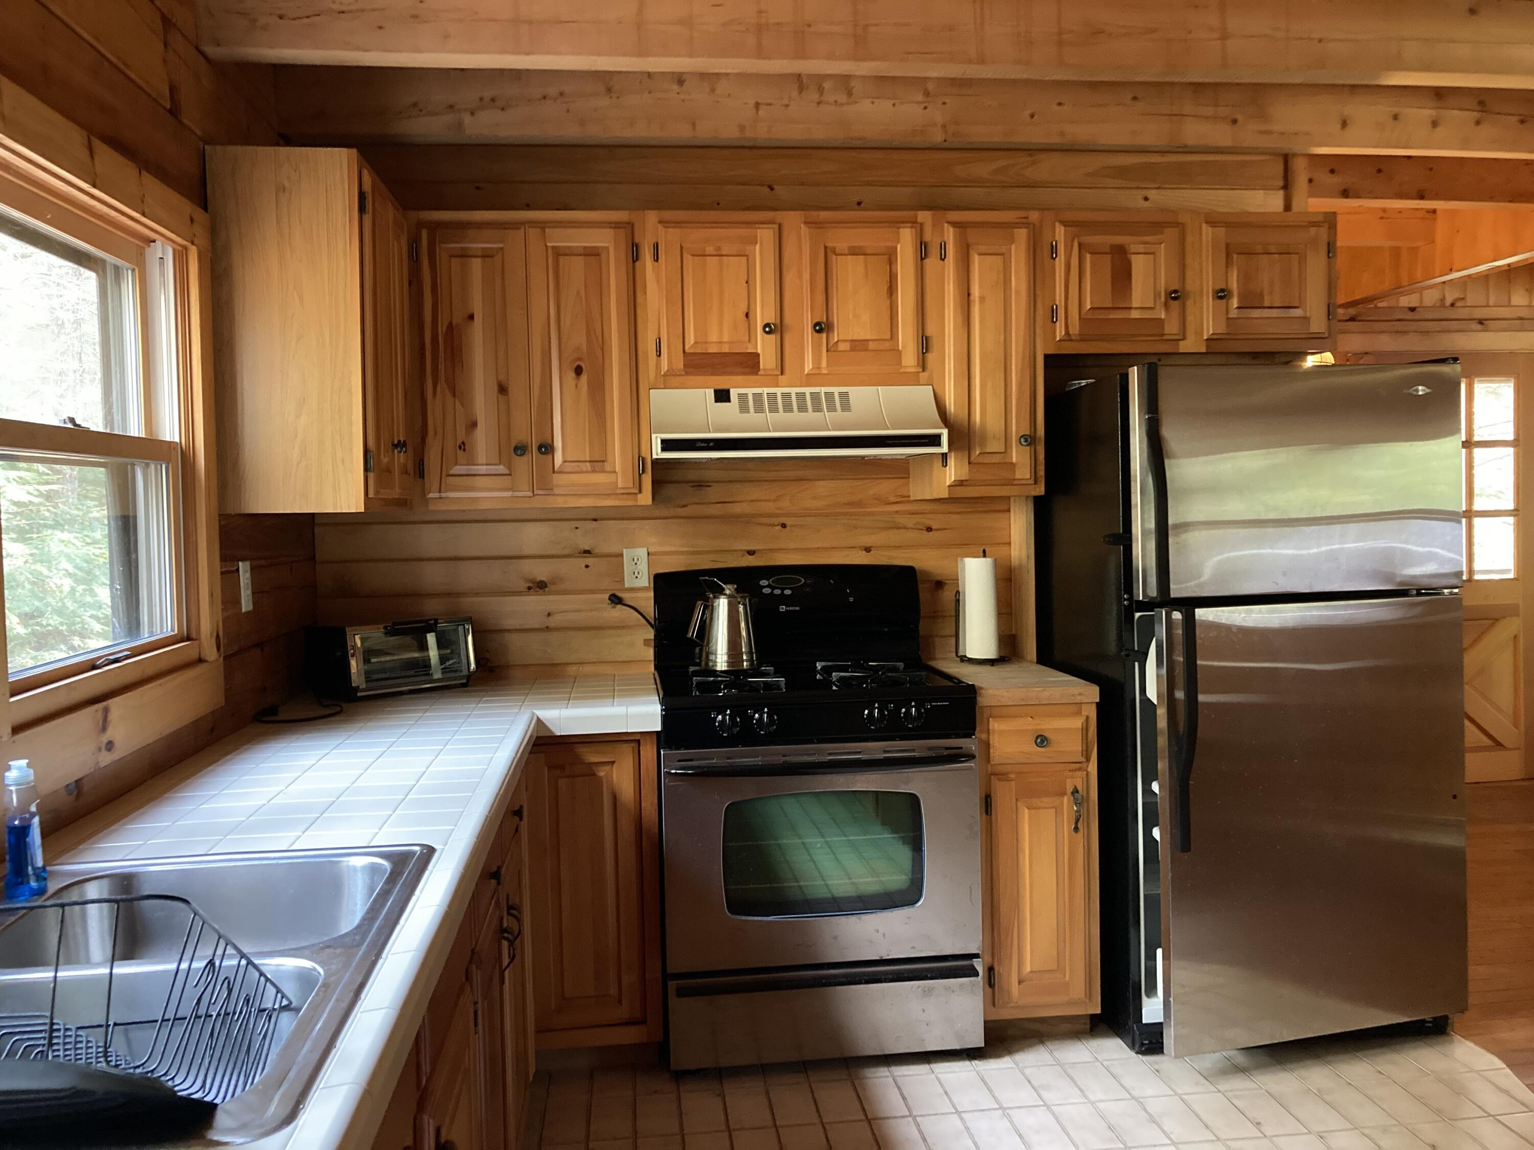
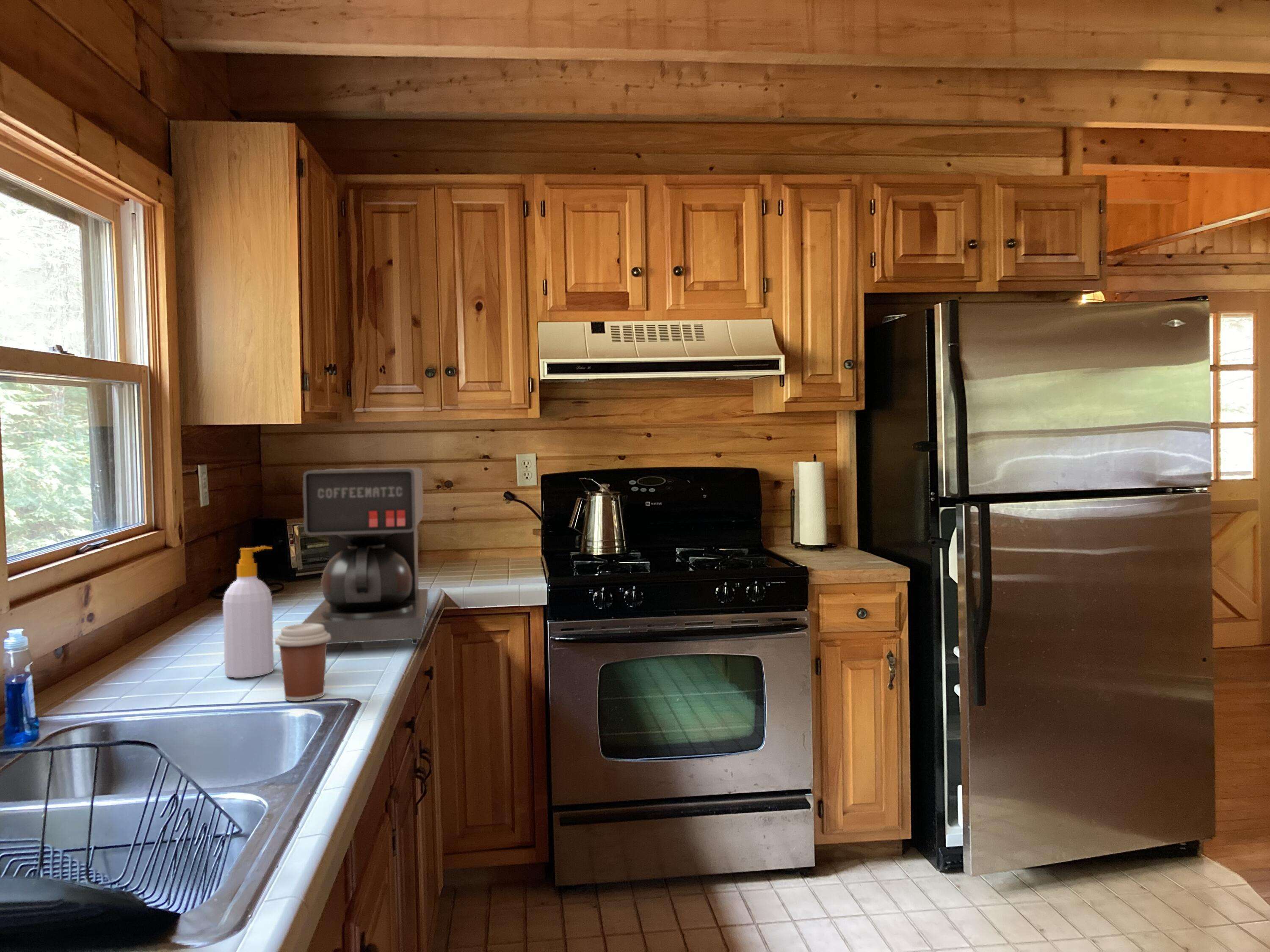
+ coffee cup [275,623,331,702]
+ coffee maker [301,467,429,644]
+ soap bottle [223,546,274,678]
